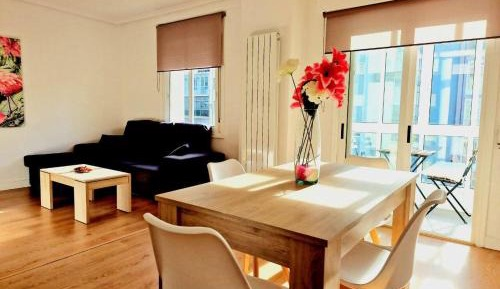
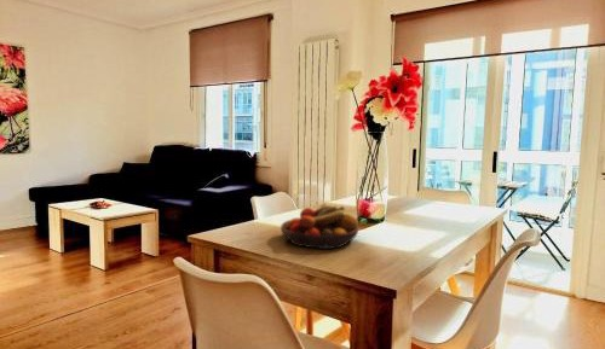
+ fruit bowl [280,202,359,250]
